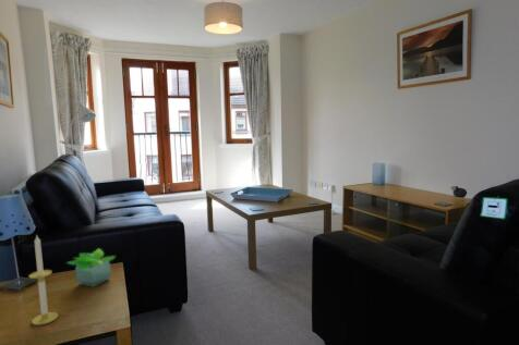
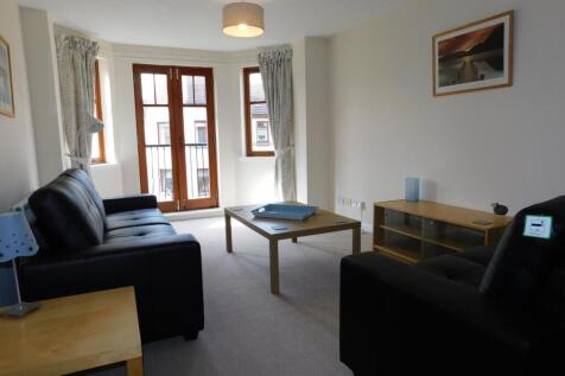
- candle [28,235,59,326]
- potted plant [65,247,117,288]
